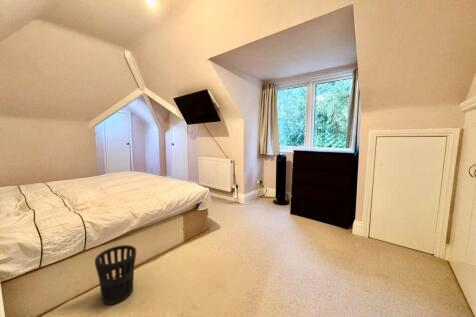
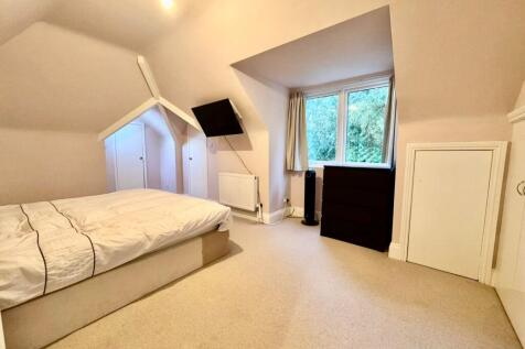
- wastebasket [94,244,137,306]
